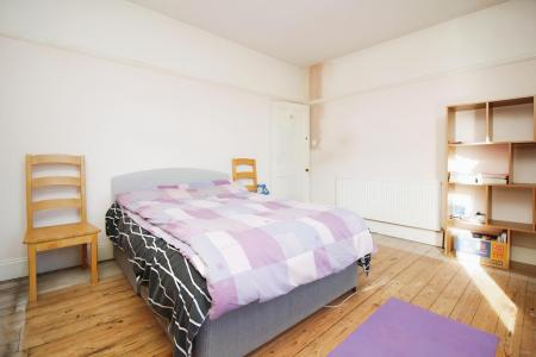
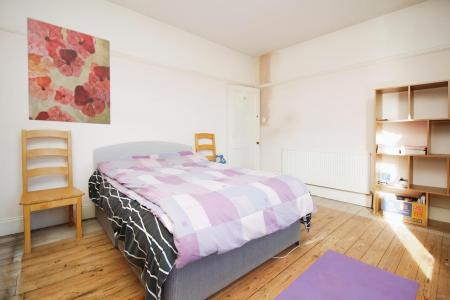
+ wall art [26,16,111,125]
